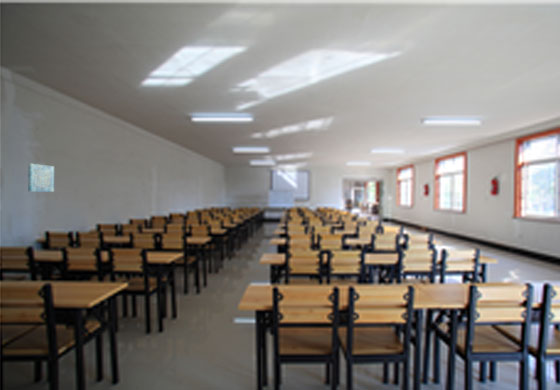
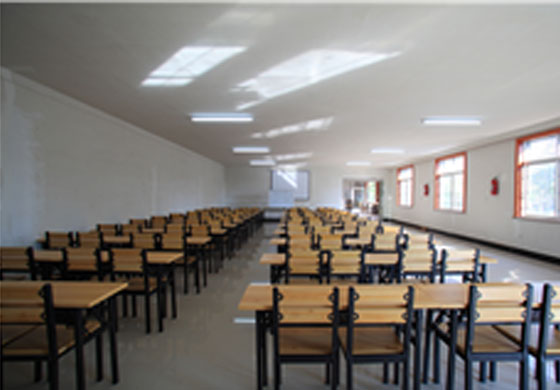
- wall art [27,162,55,193]
